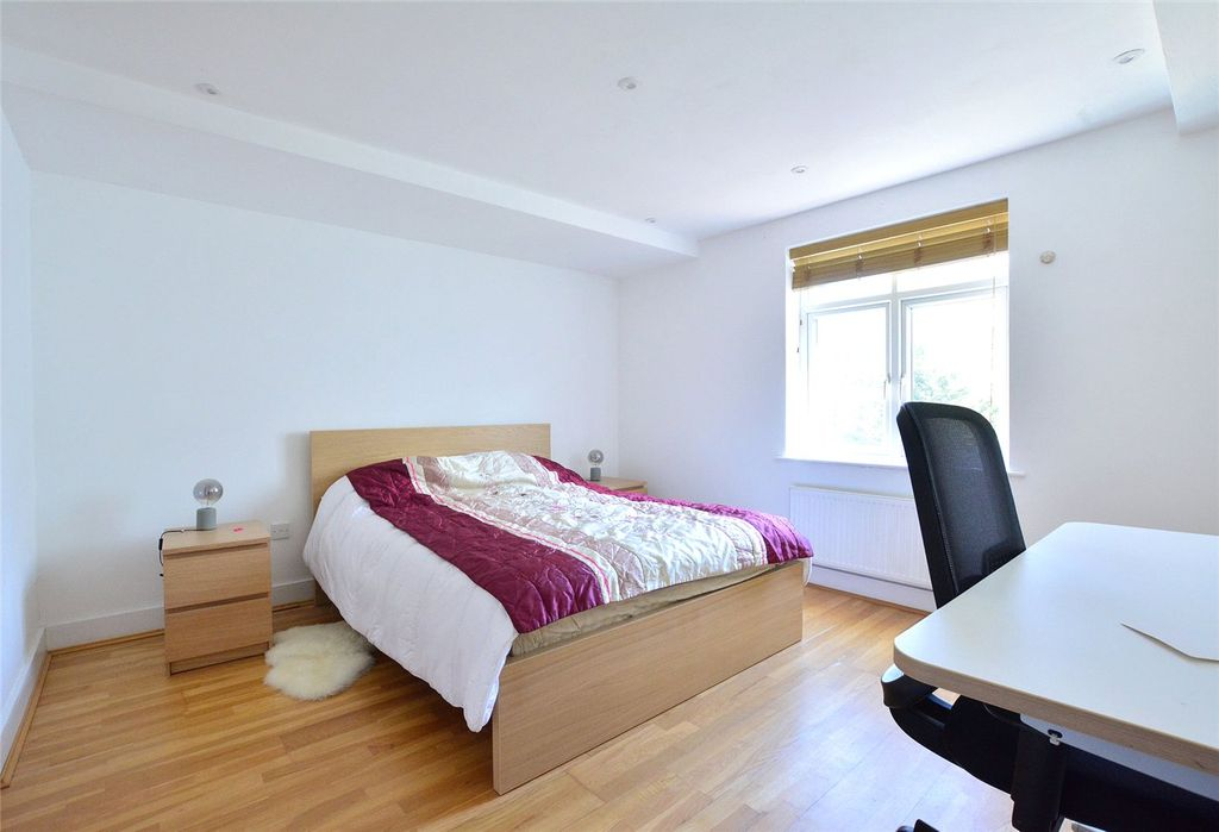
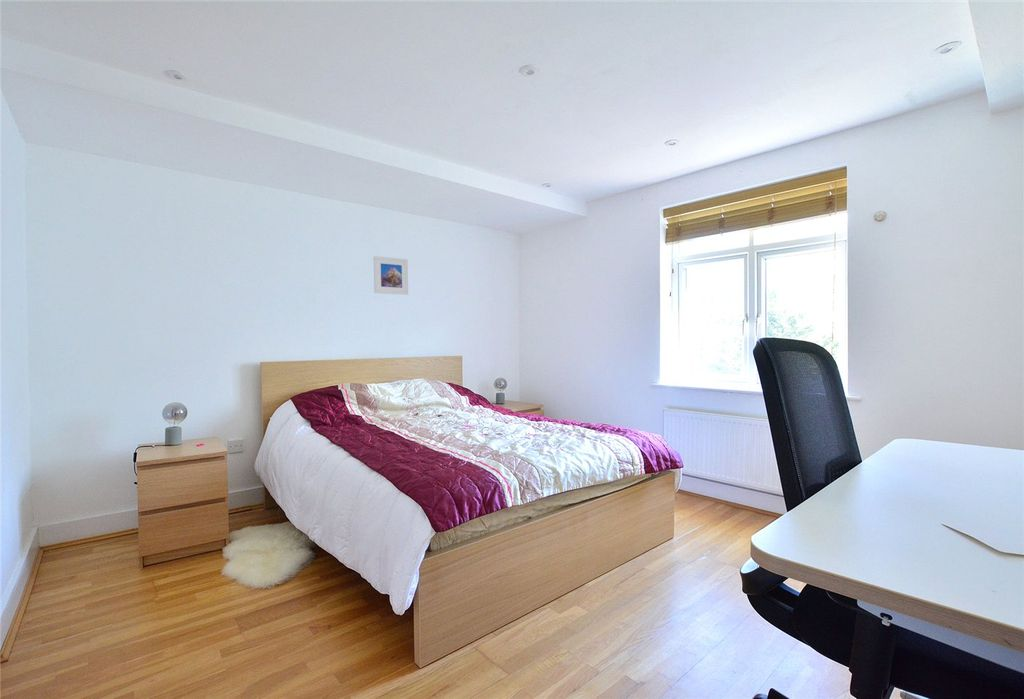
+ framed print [372,255,409,296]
